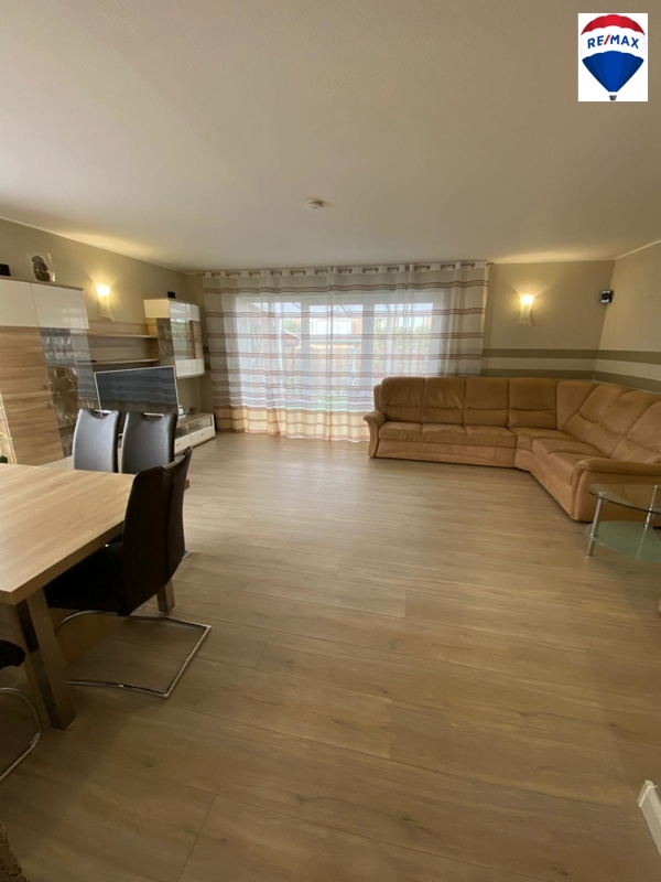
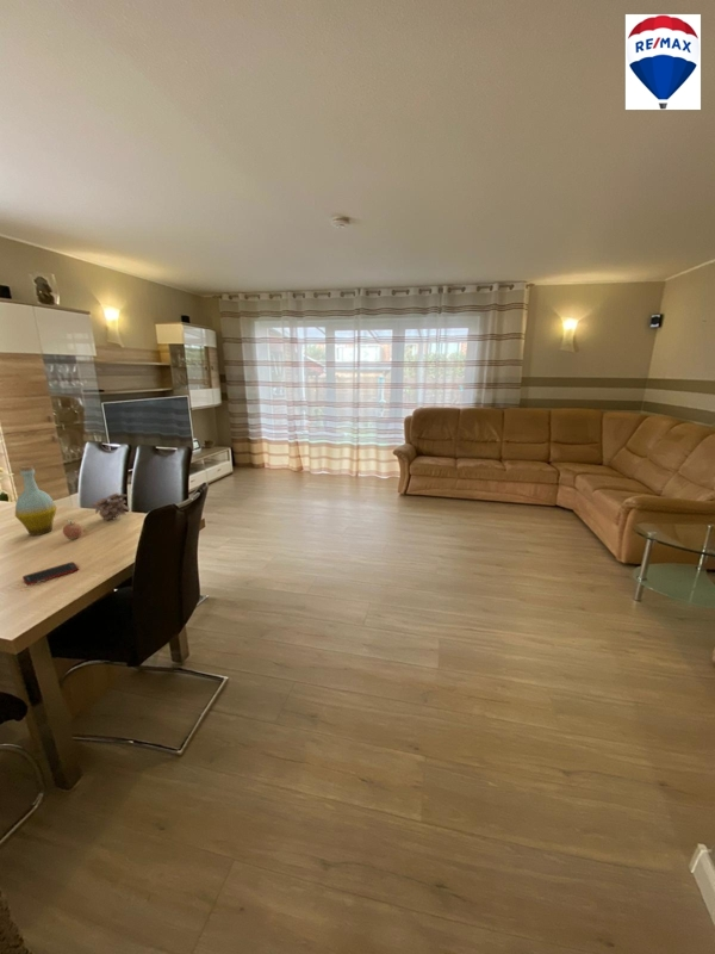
+ fruit [62,518,83,540]
+ cell phone [21,560,80,587]
+ bottle [14,465,58,537]
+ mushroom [91,493,131,521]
